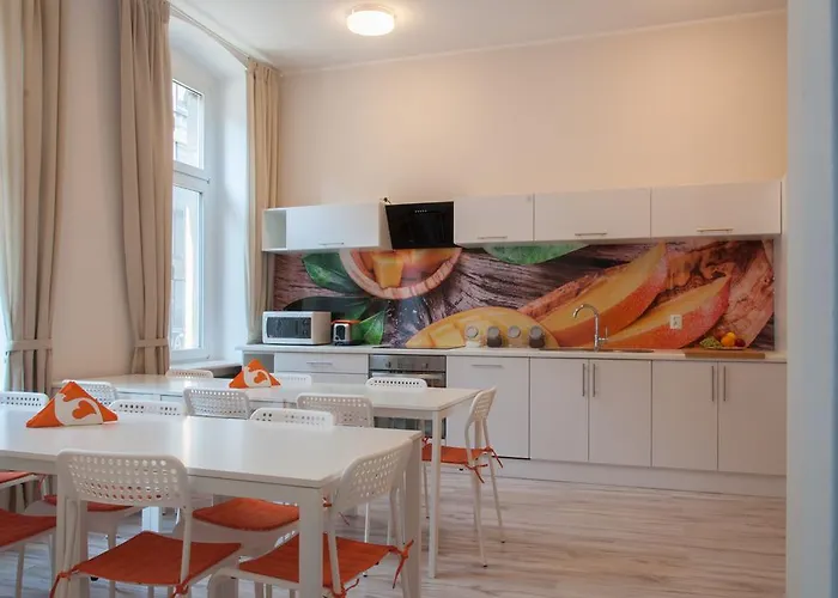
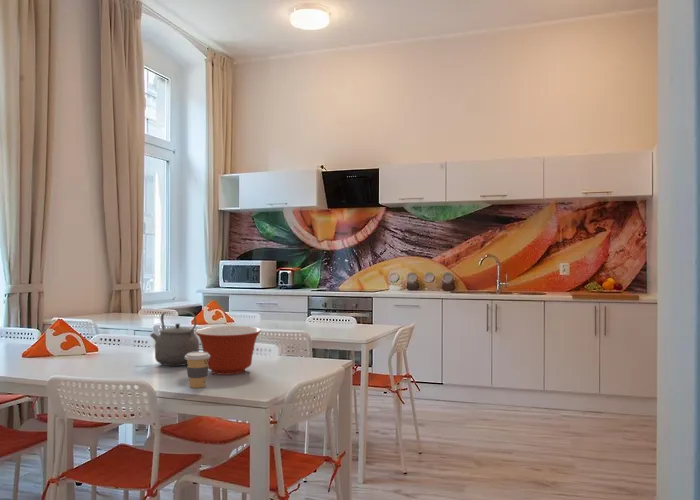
+ tea kettle [149,310,200,367]
+ coffee cup [185,351,210,389]
+ mixing bowl [194,325,262,376]
